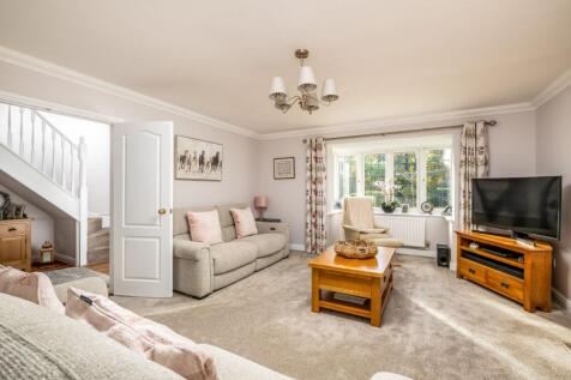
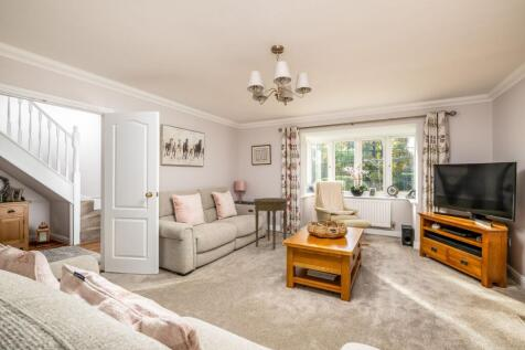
+ side table [253,197,290,251]
